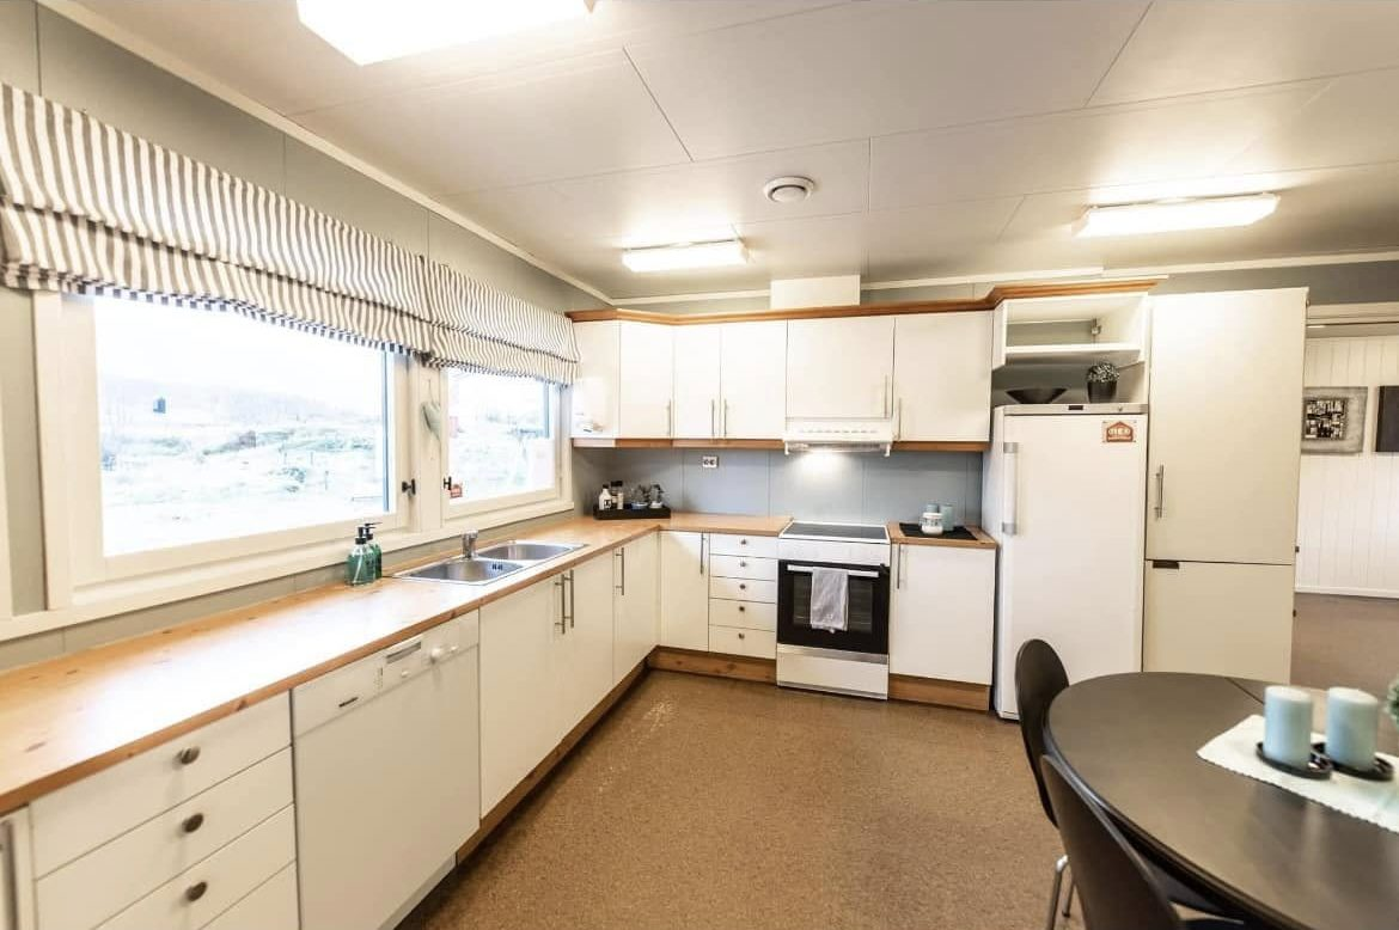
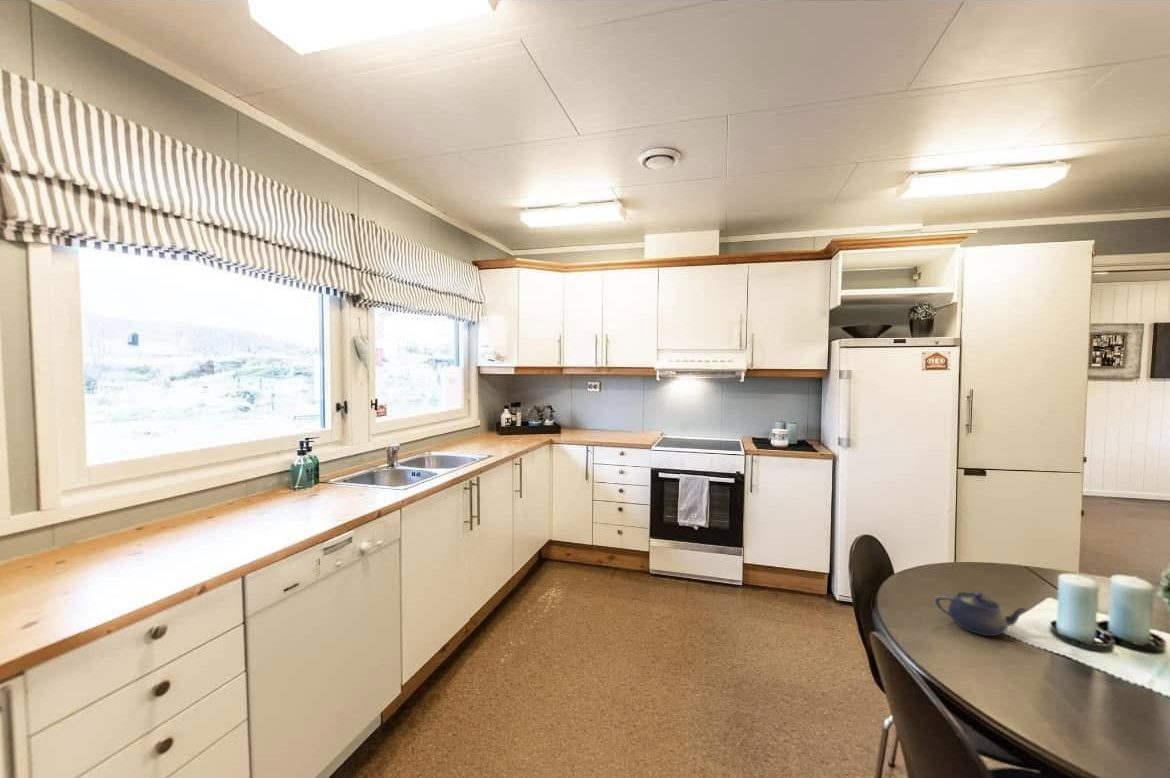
+ teapot [934,591,1030,637]
